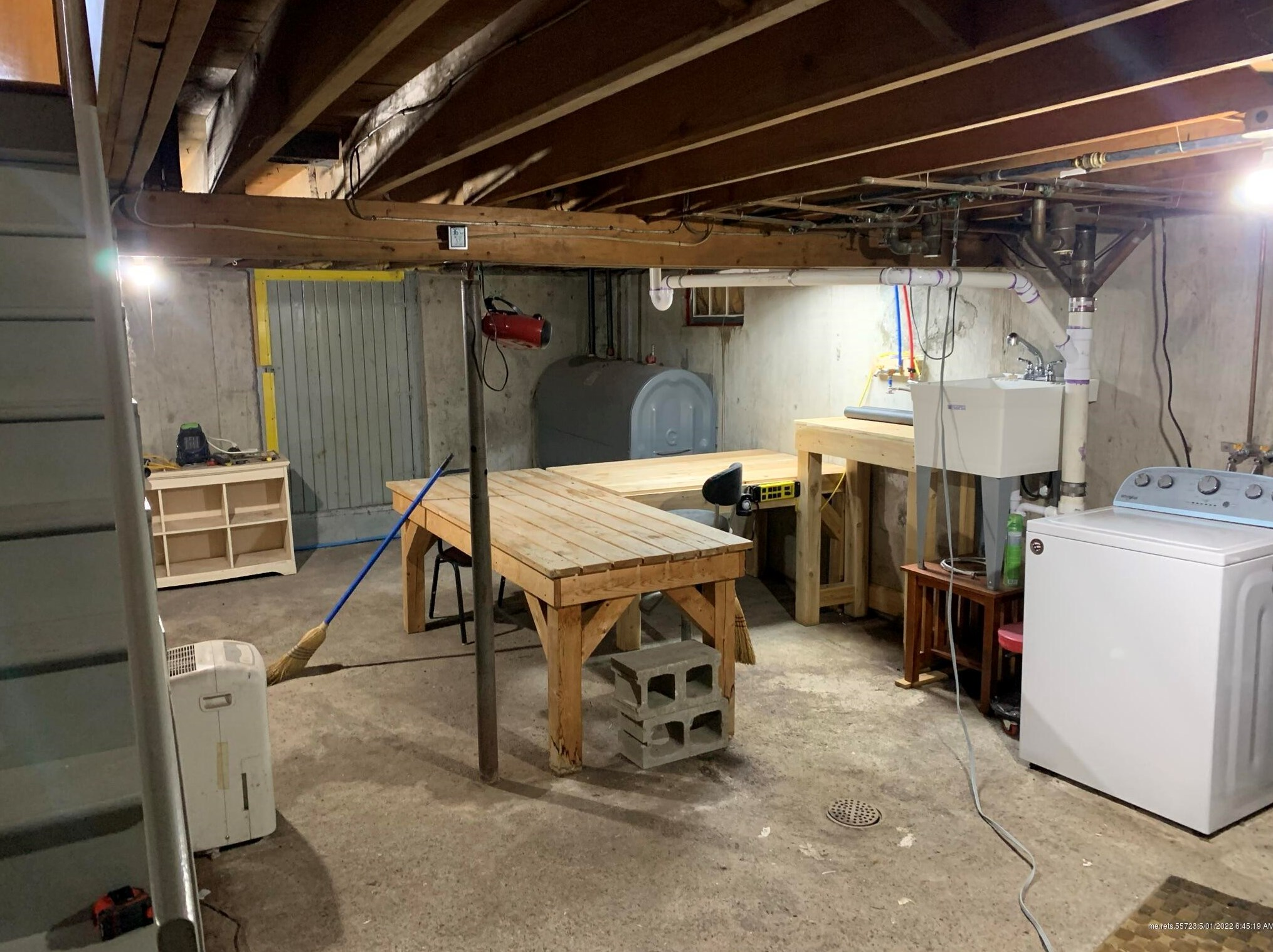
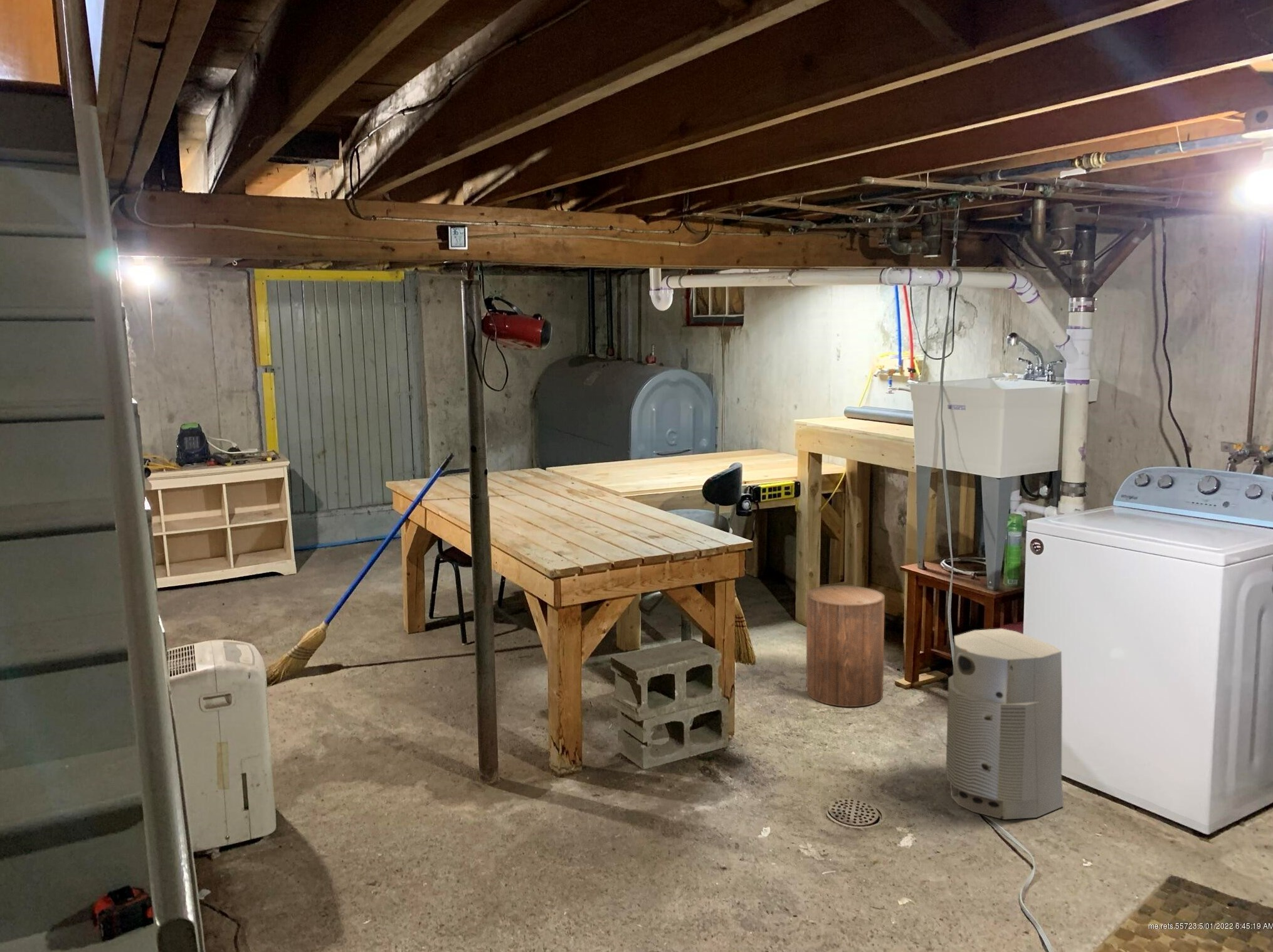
+ air purifier [946,628,1064,820]
+ stool [806,584,885,707]
